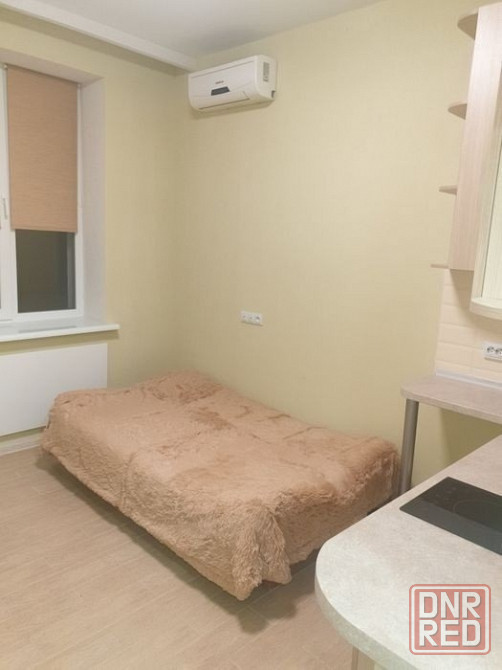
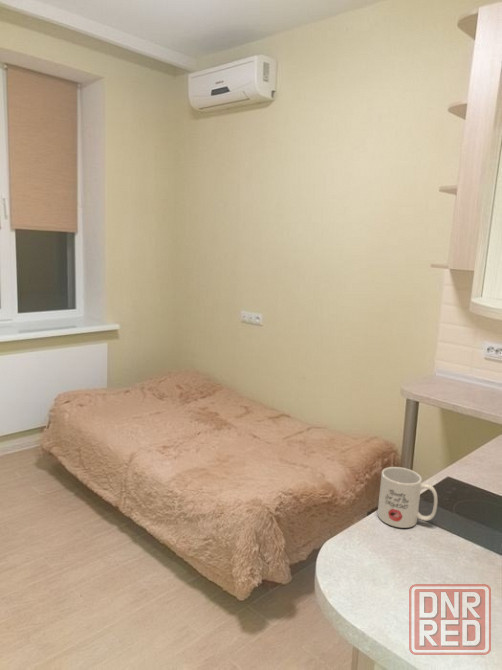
+ mug [377,466,438,529]
